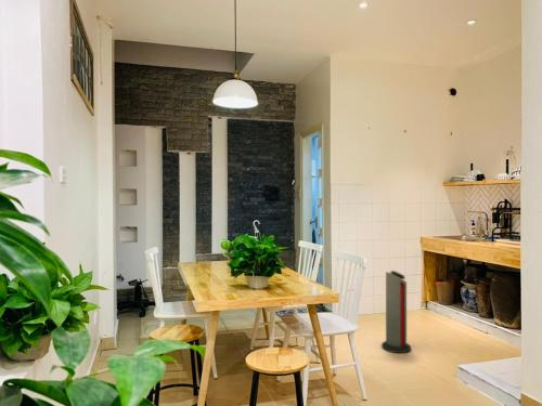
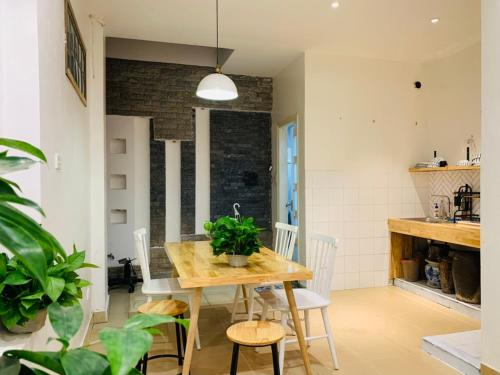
- air purifier [380,270,412,354]
